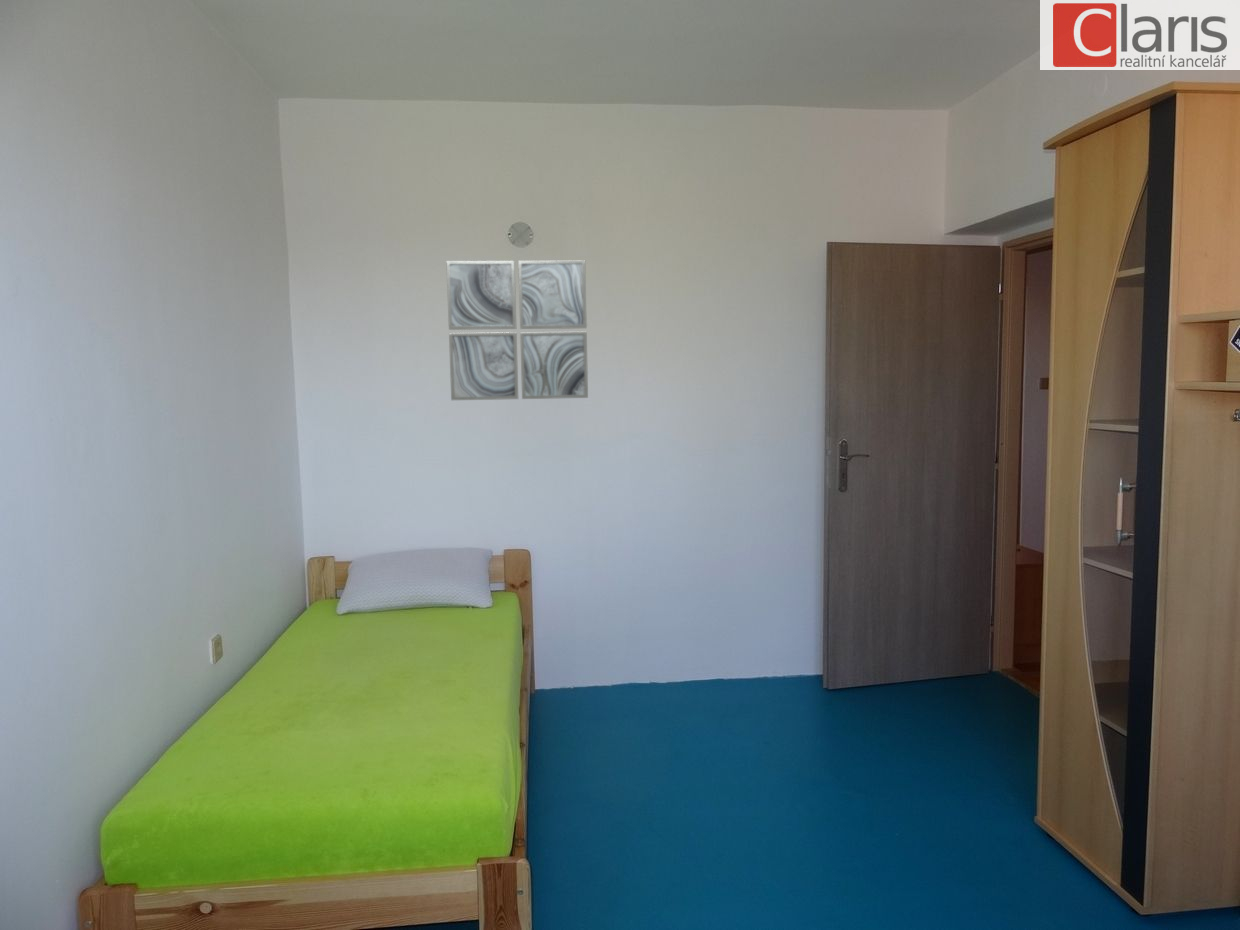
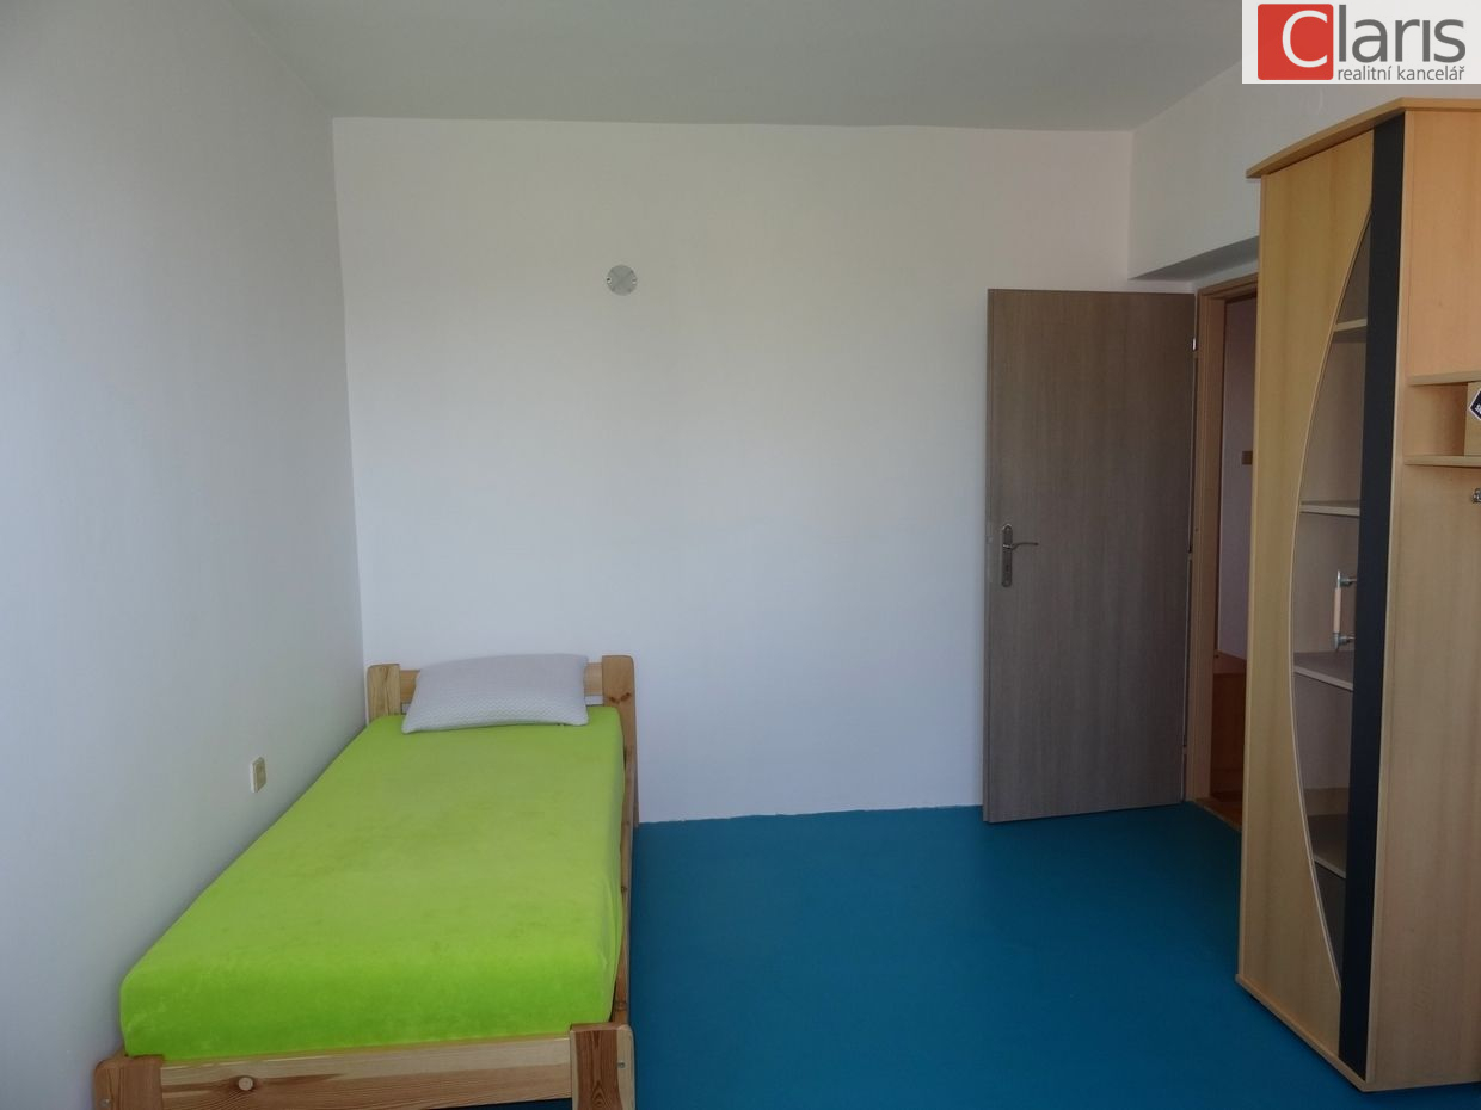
- wall art [445,260,589,401]
